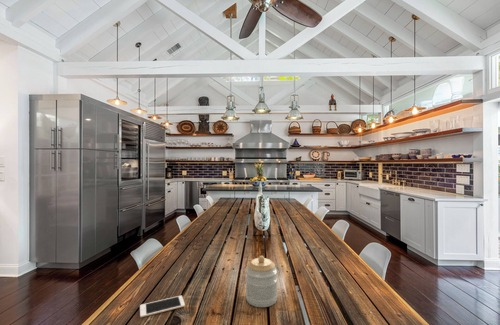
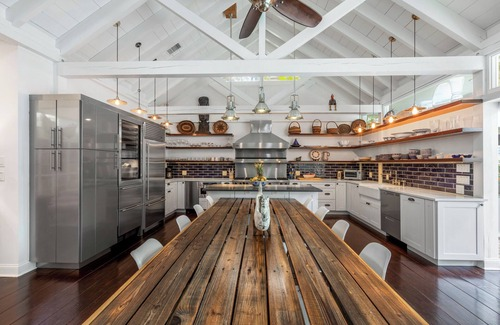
- jar [245,255,278,308]
- cell phone [139,295,186,318]
